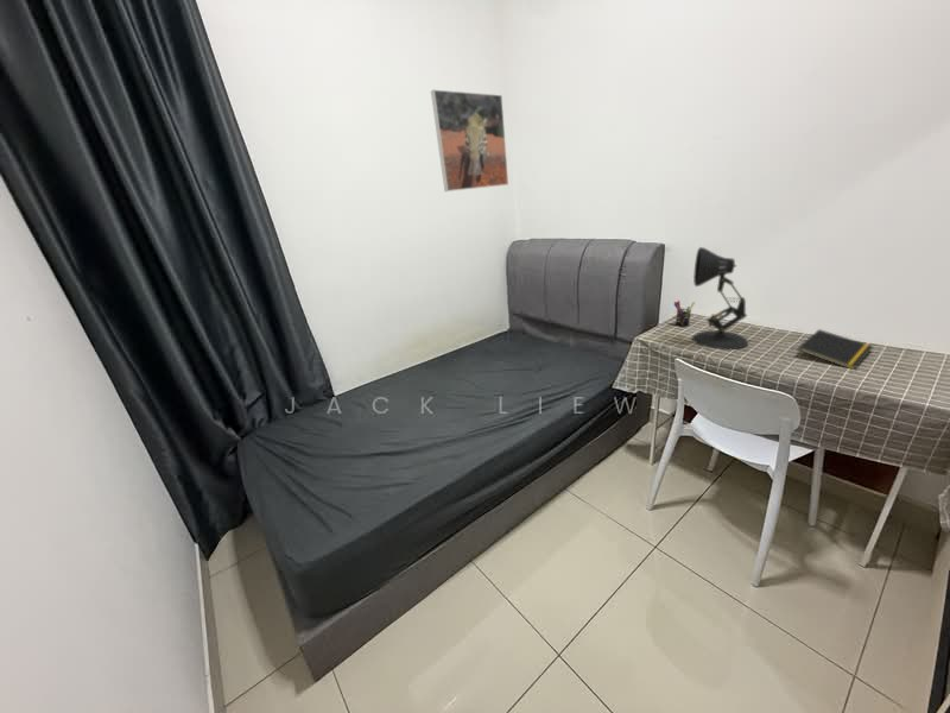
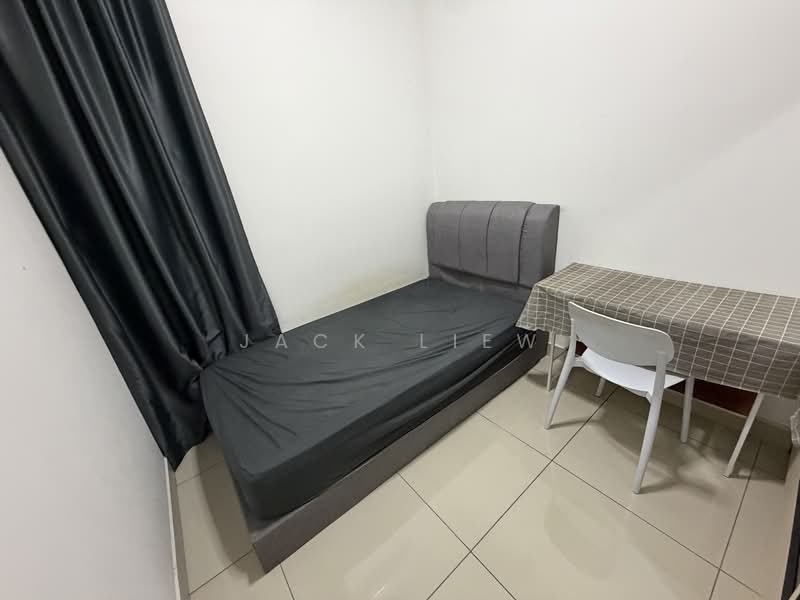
- pen holder [673,299,696,328]
- notepad [794,328,875,371]
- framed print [430,88,509,193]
- desk lamp [691,246,749,351]
